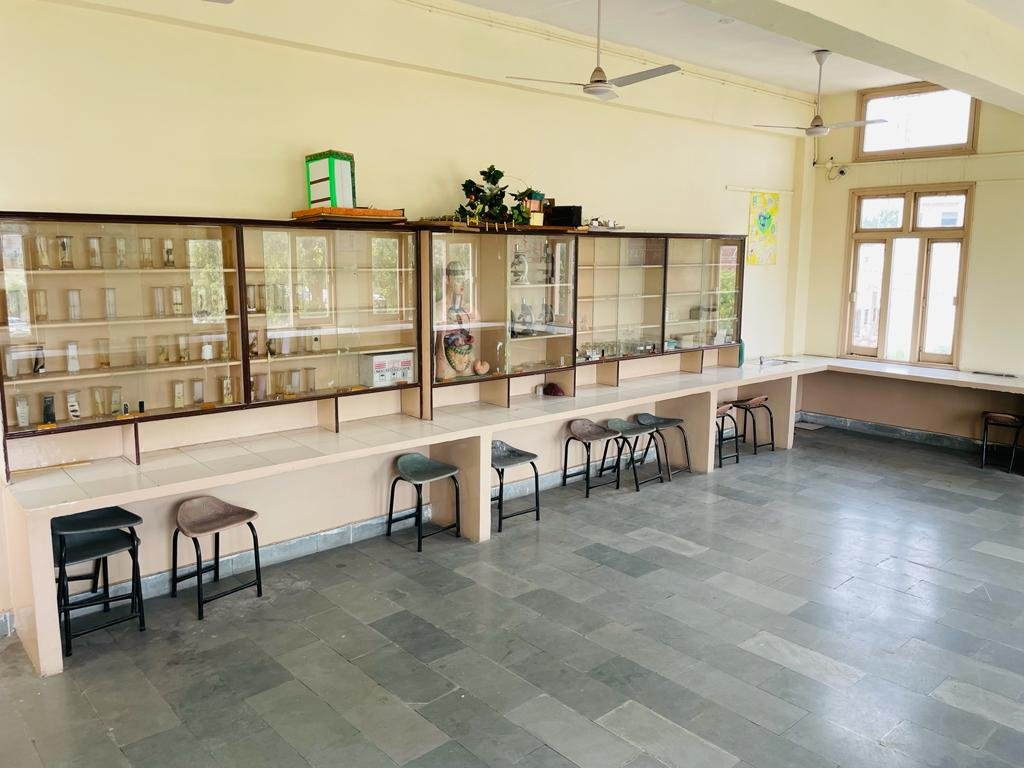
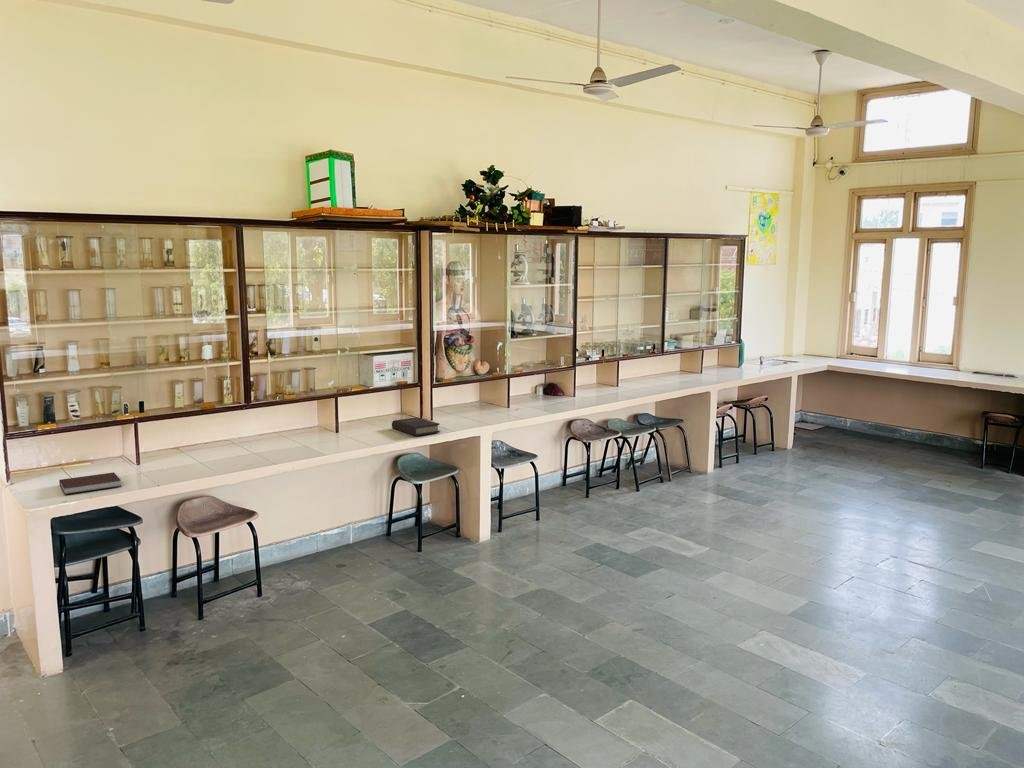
+ book [391,416,441,437]
+ notebook [58,471,122,495]
